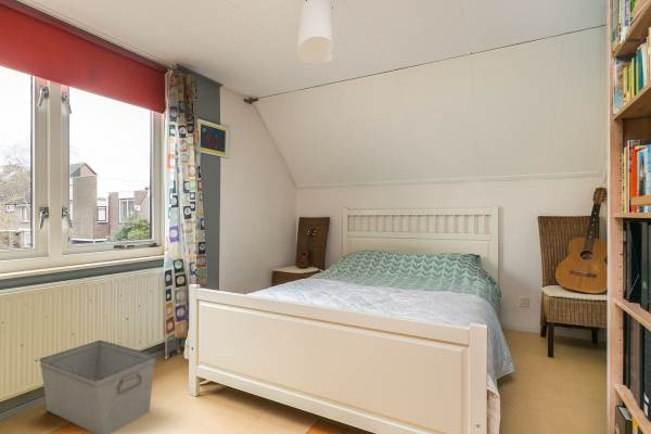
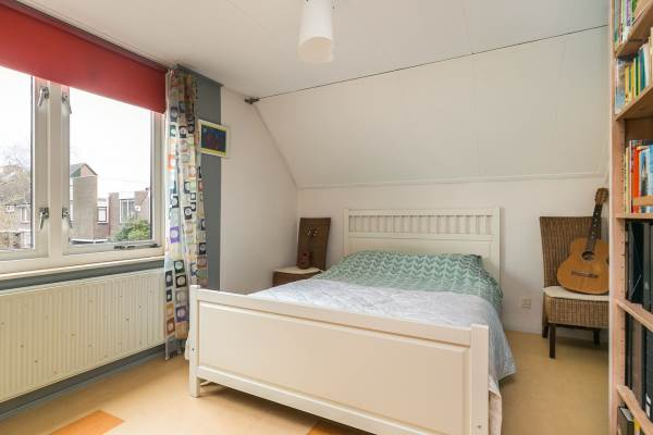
- storage bin [38,340,156,434]
